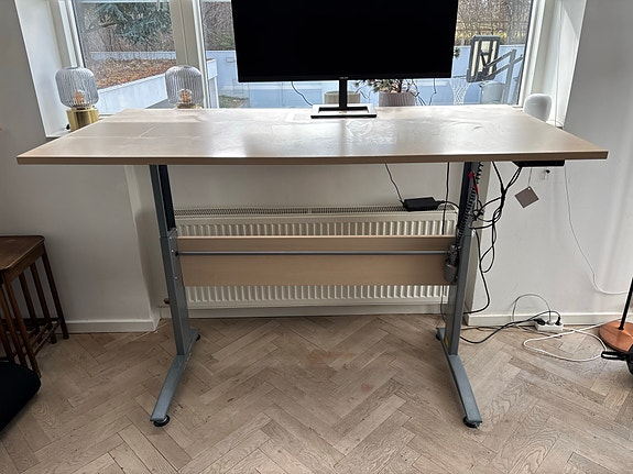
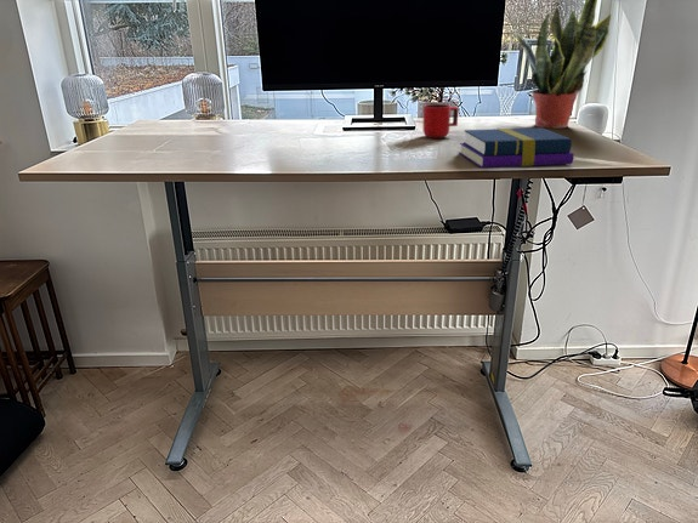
+ mug [422,103,460,140]
+ book [458,126,574,169]
+ potted plant [511,0,612,130]
